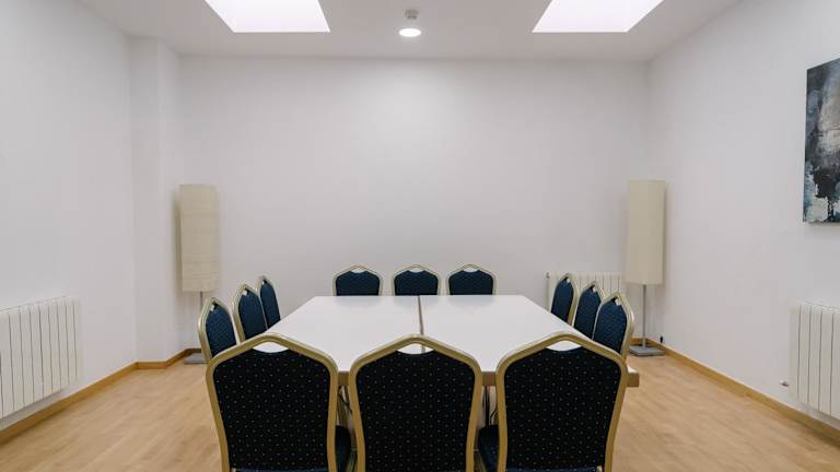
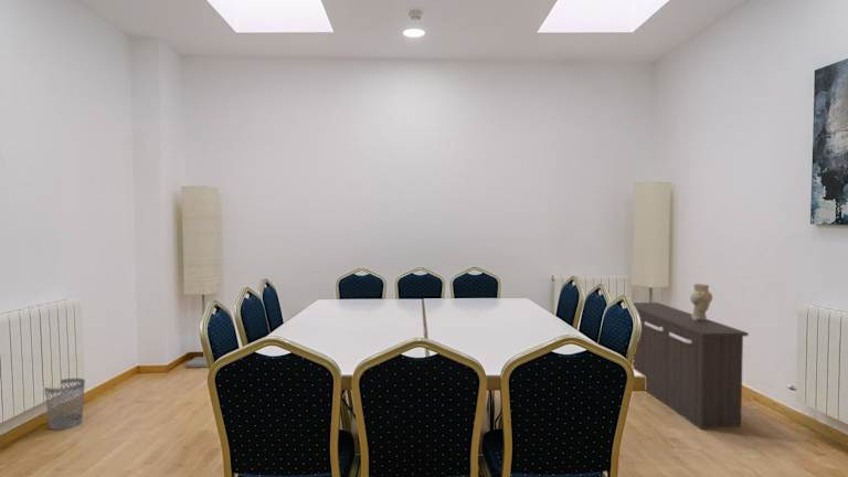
+ decorative vase [689,283,713,321]
+ storage cabinet [632,301,750,431]
+ wastebasket [43,378,86,431]
